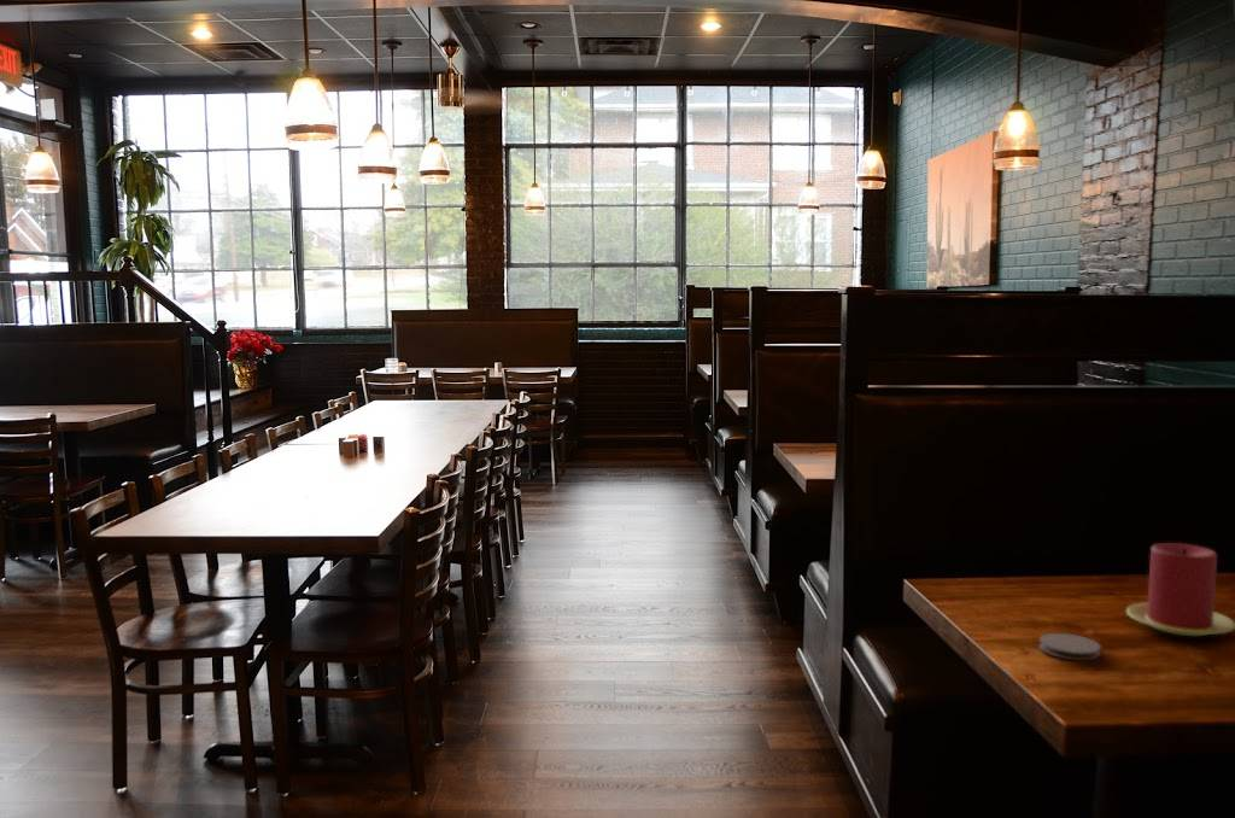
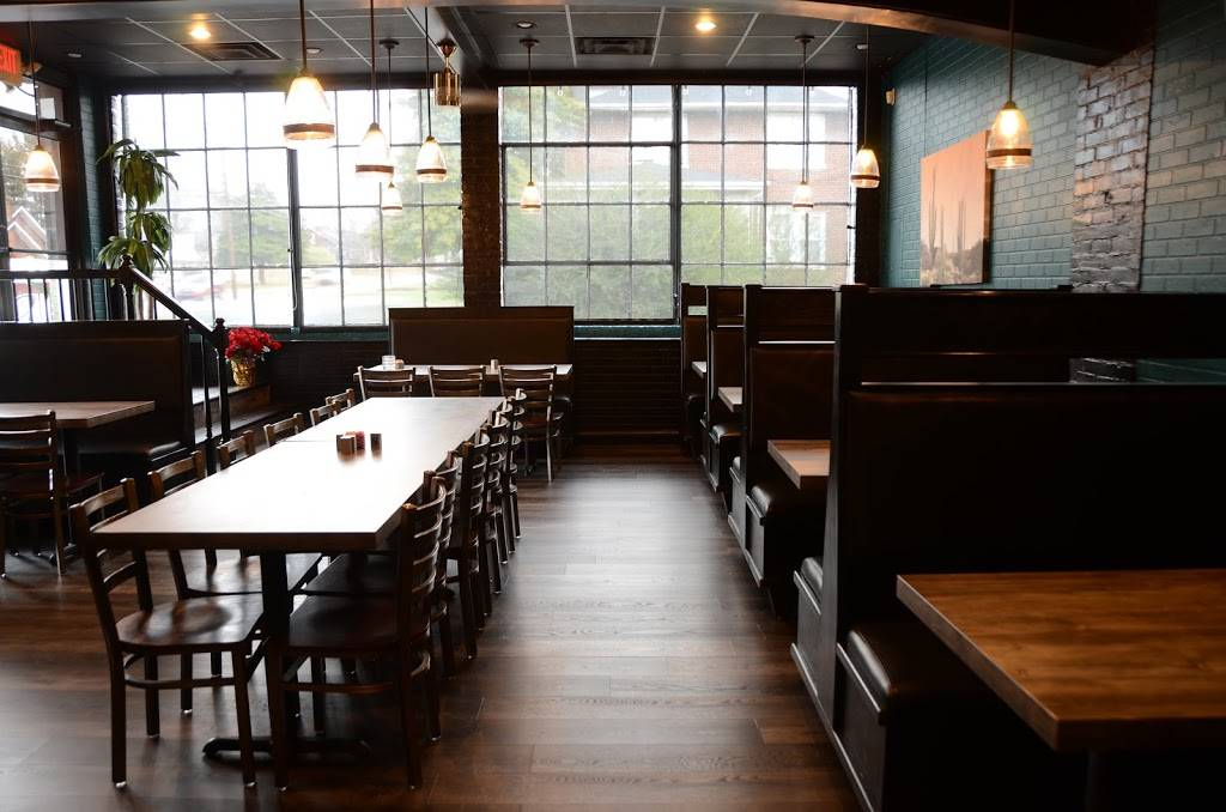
- coaster [1038,632,1102,661]
- candle [1125,542,1235,637]
